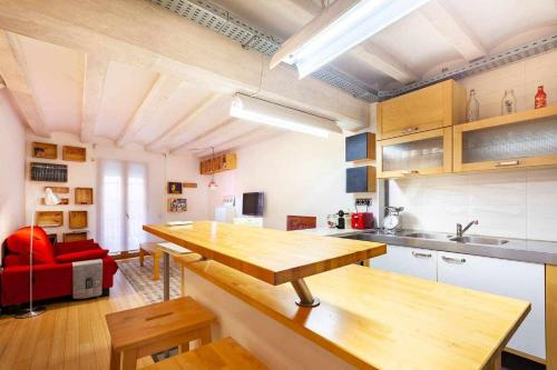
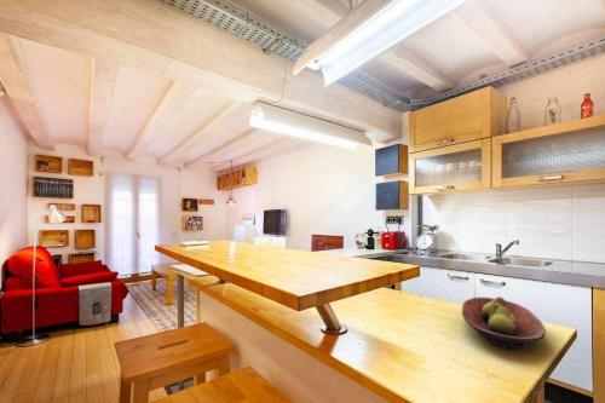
+ fruit bowl [461,295,547,351]
